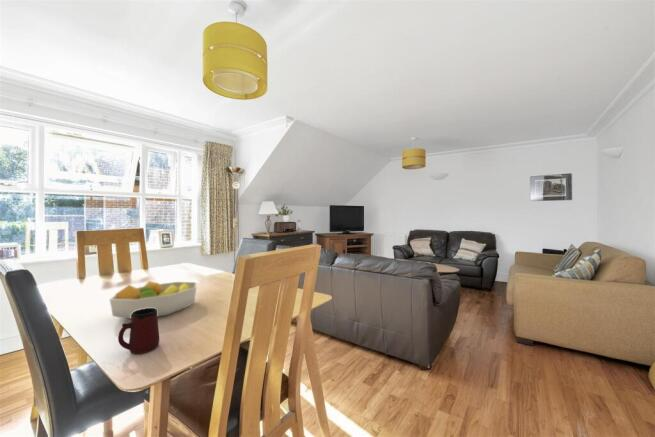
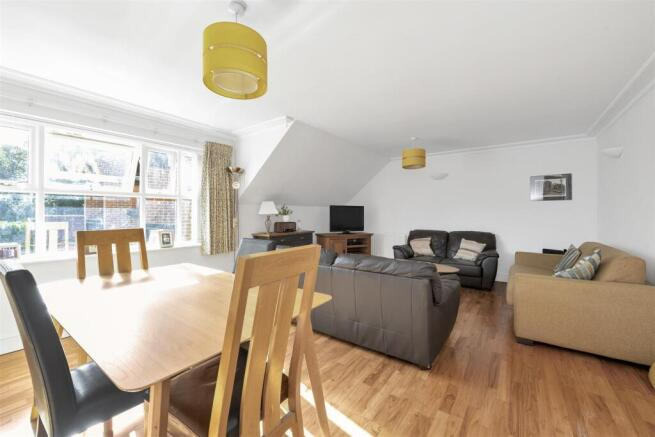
- fruit bowl [108,280,198,320]
- mug [117,308,160,355]
